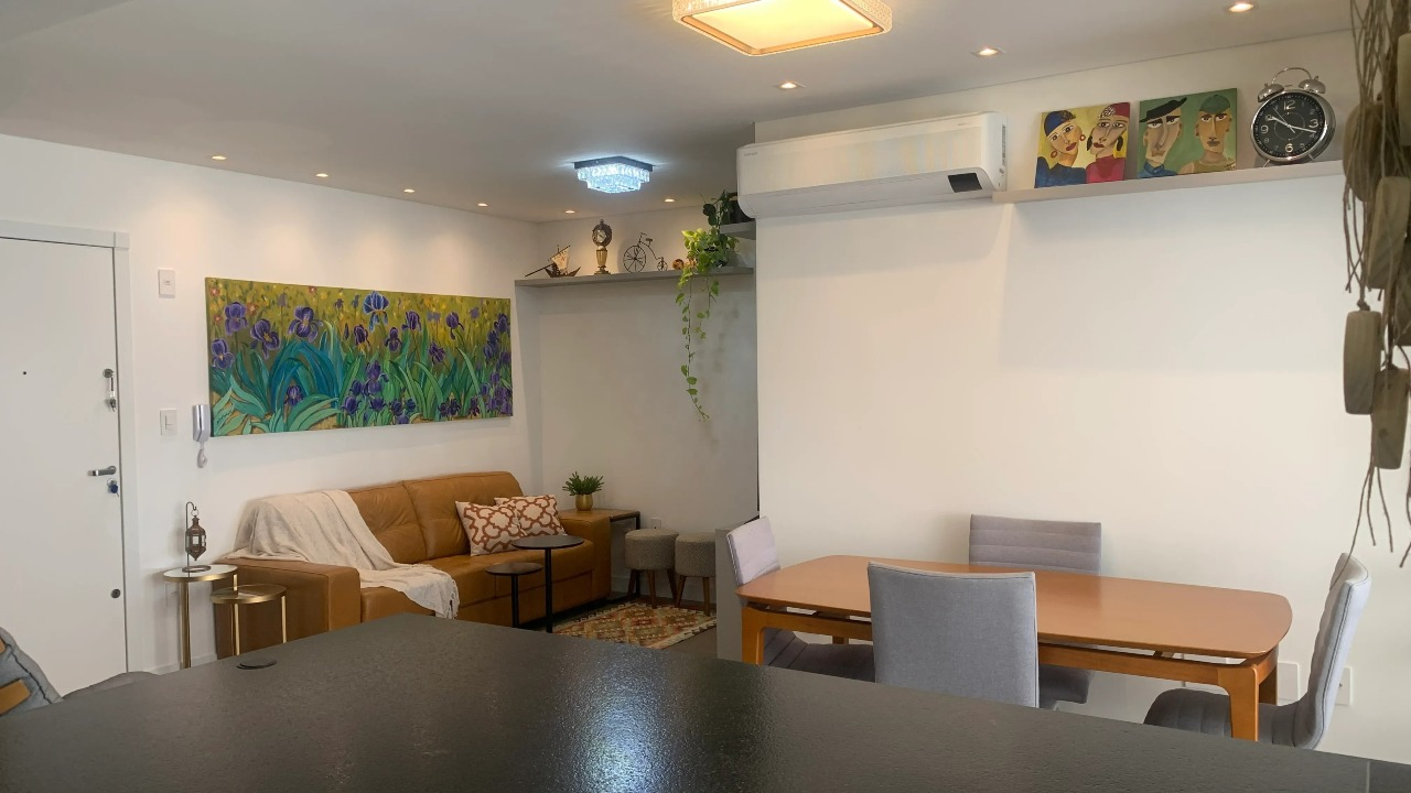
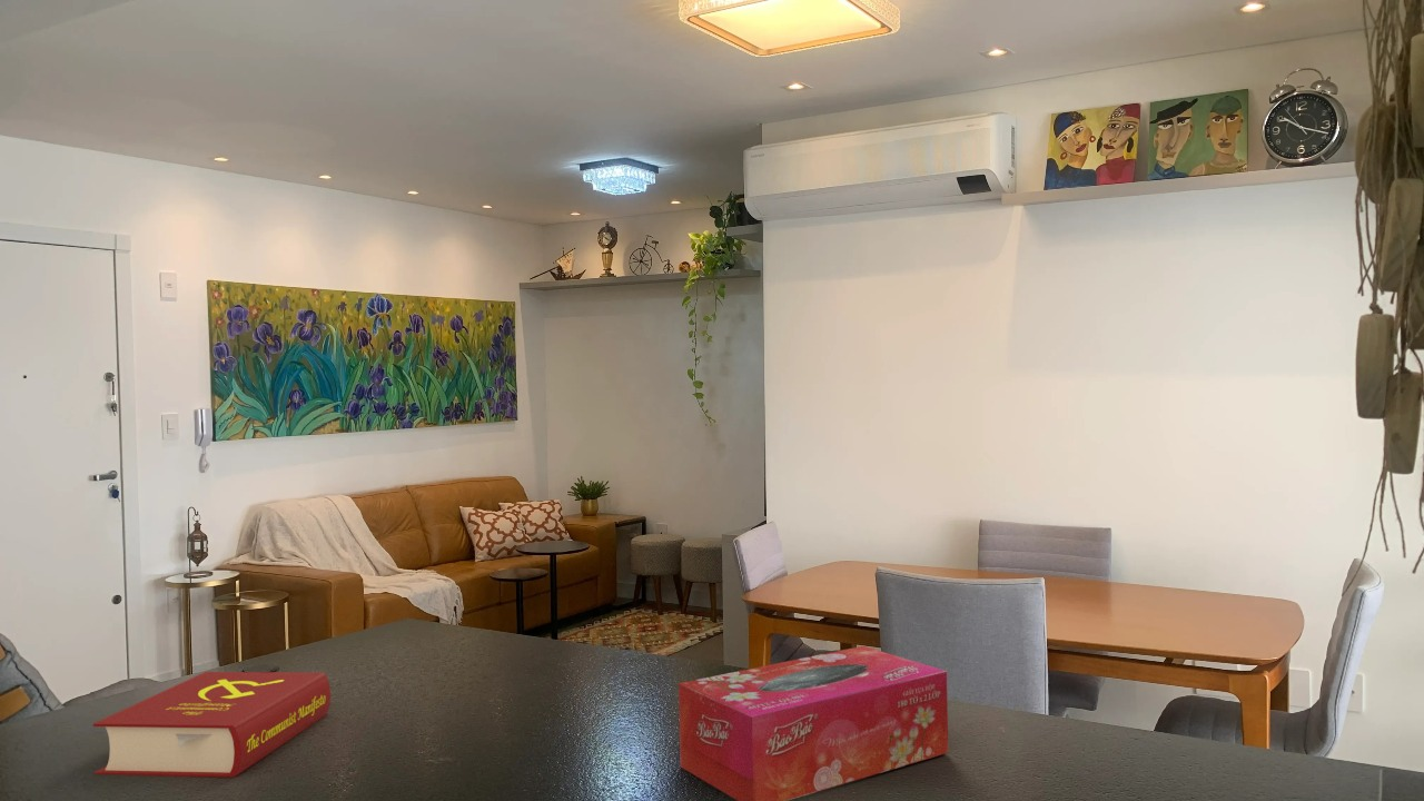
+ tissue box [678,645,949,801]
+ book [92,671,332,779]
